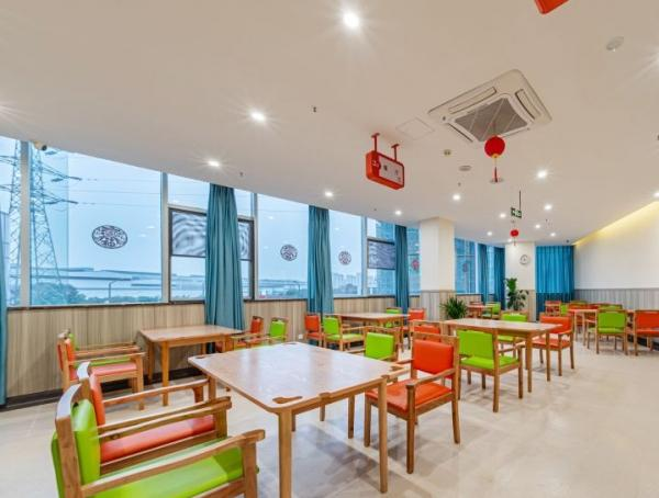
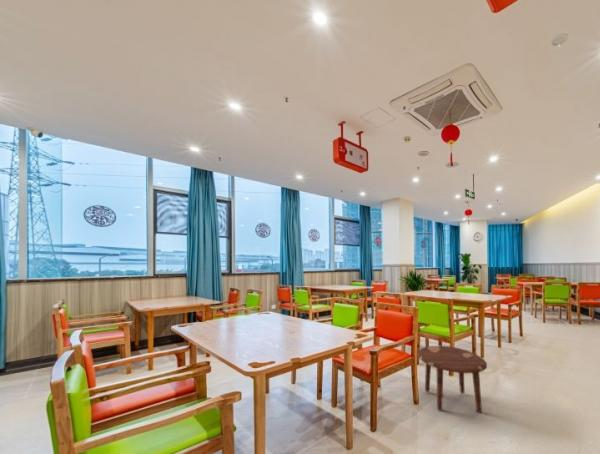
+ side table [417,345,488,414]
